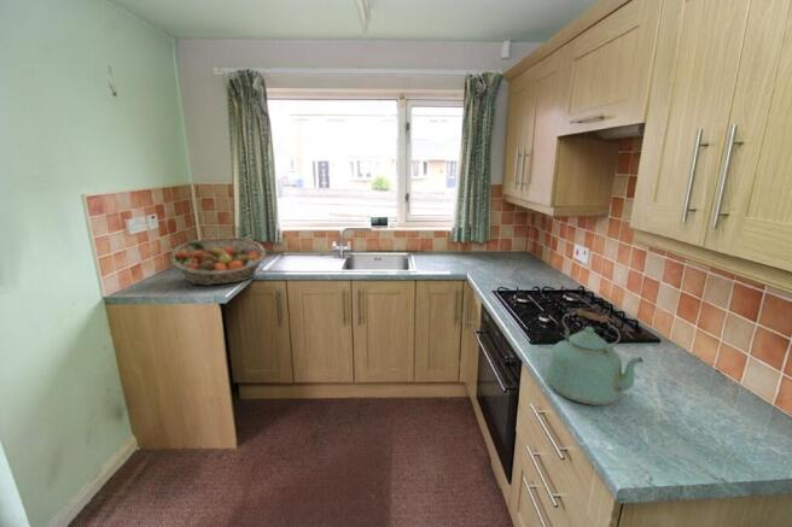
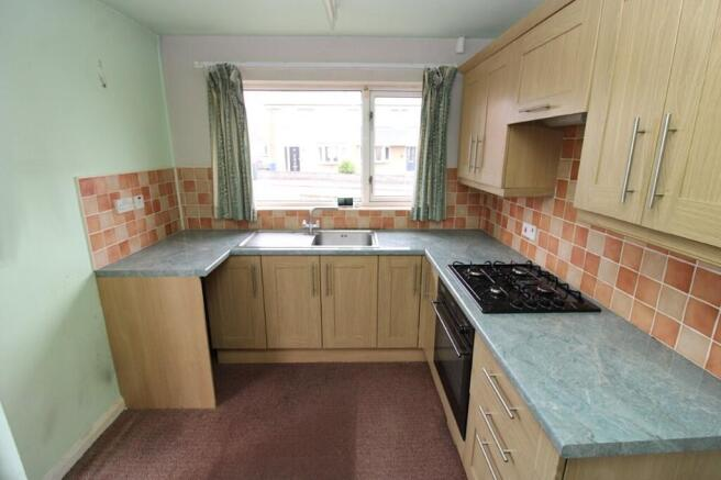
- kettle [544,308,645,406]
- fruit basket [169,236,267,287]
